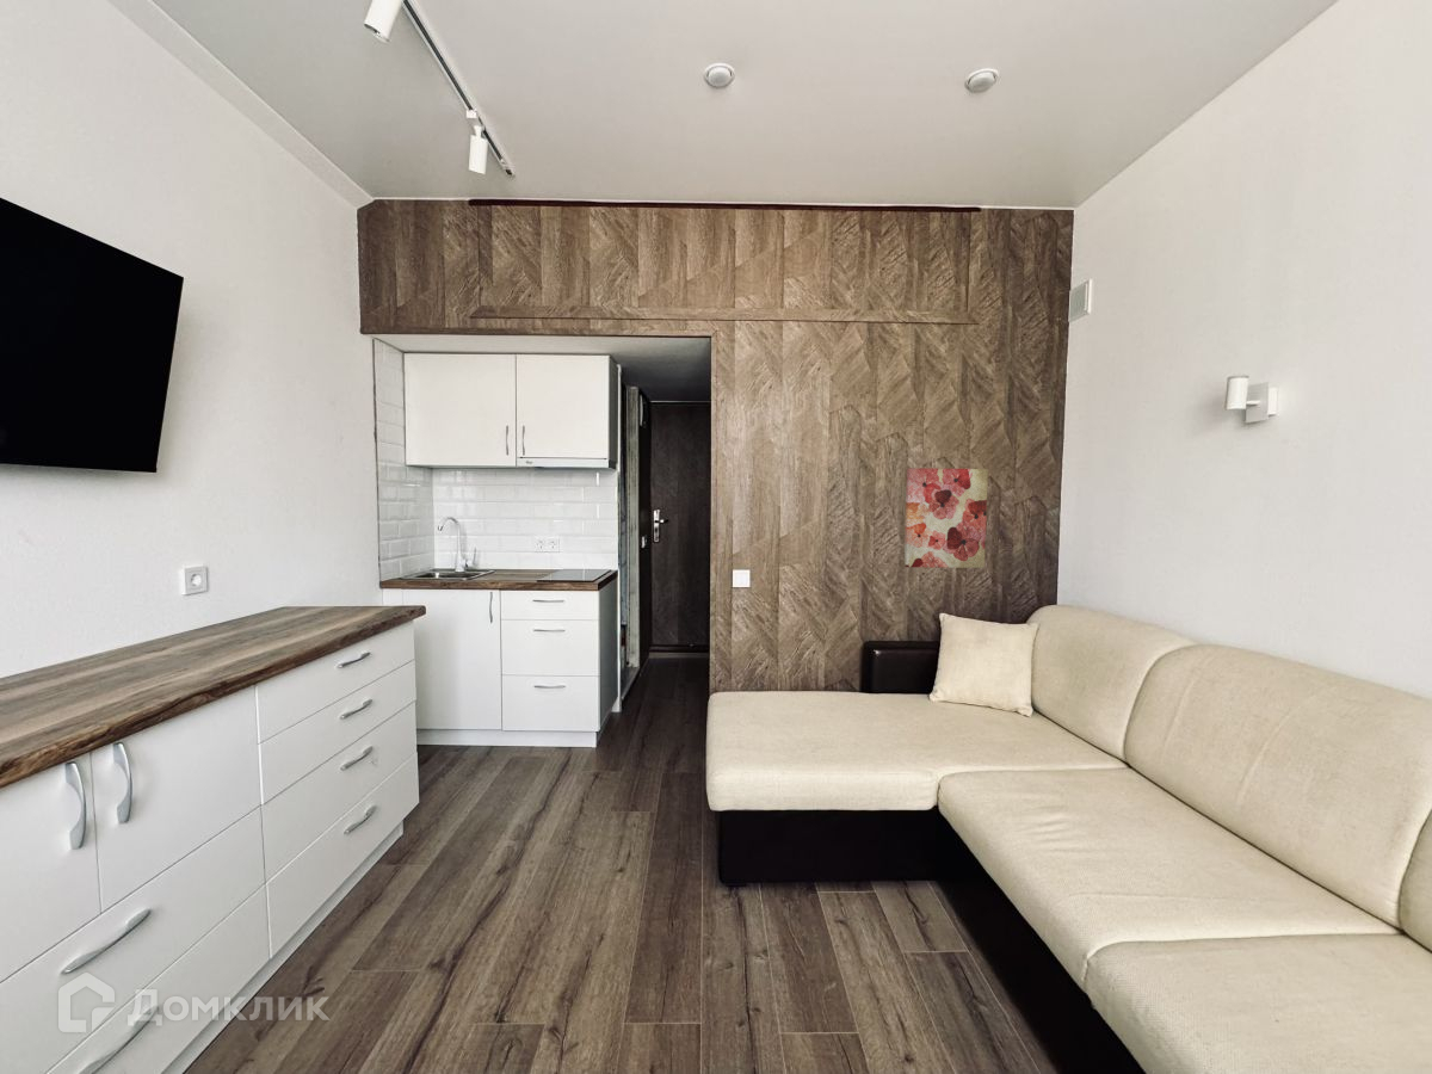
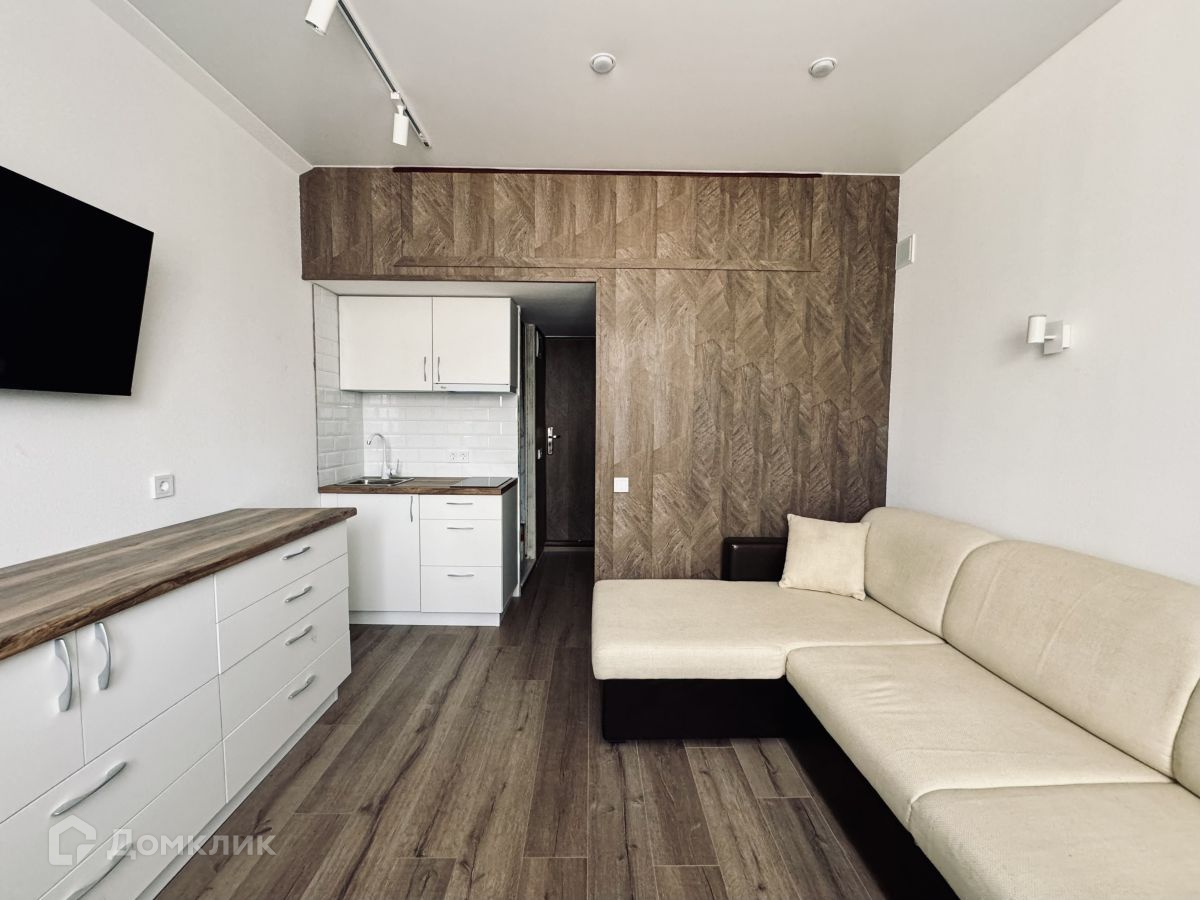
- wall art [903,467,989,569]
